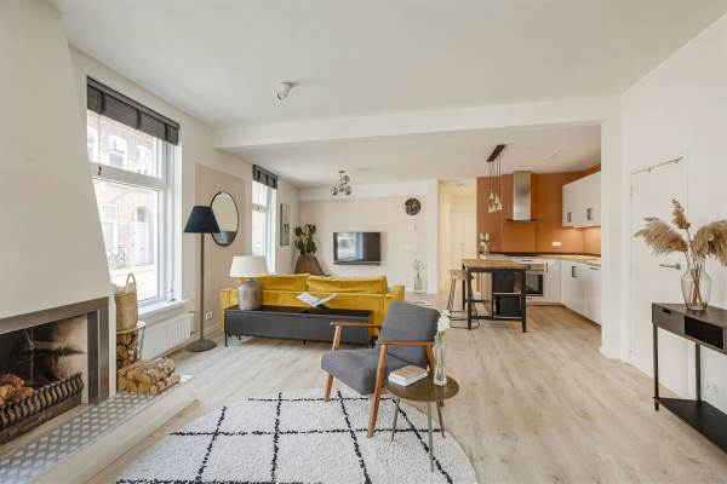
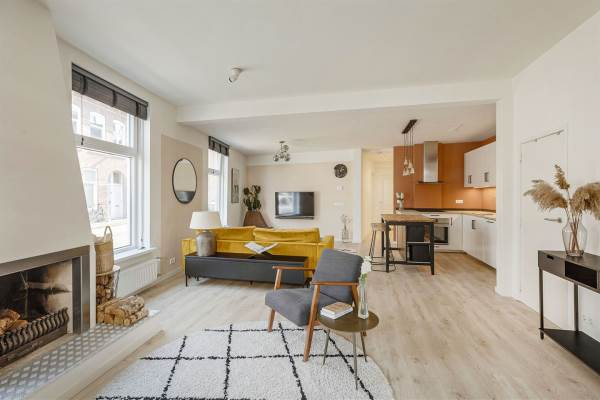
- floor lamp [182,204,222,352]
